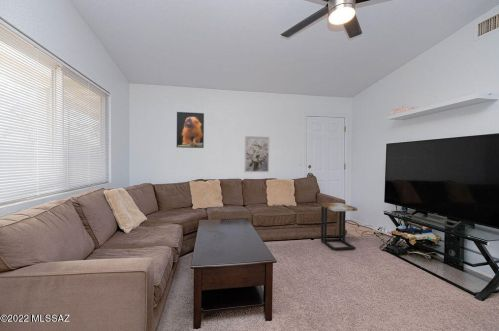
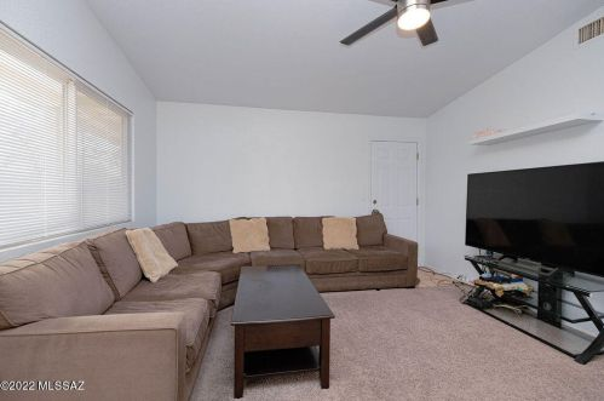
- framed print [176,111,205,149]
- wall art [244,135,270,173]
- side table [319,202,358,251]
